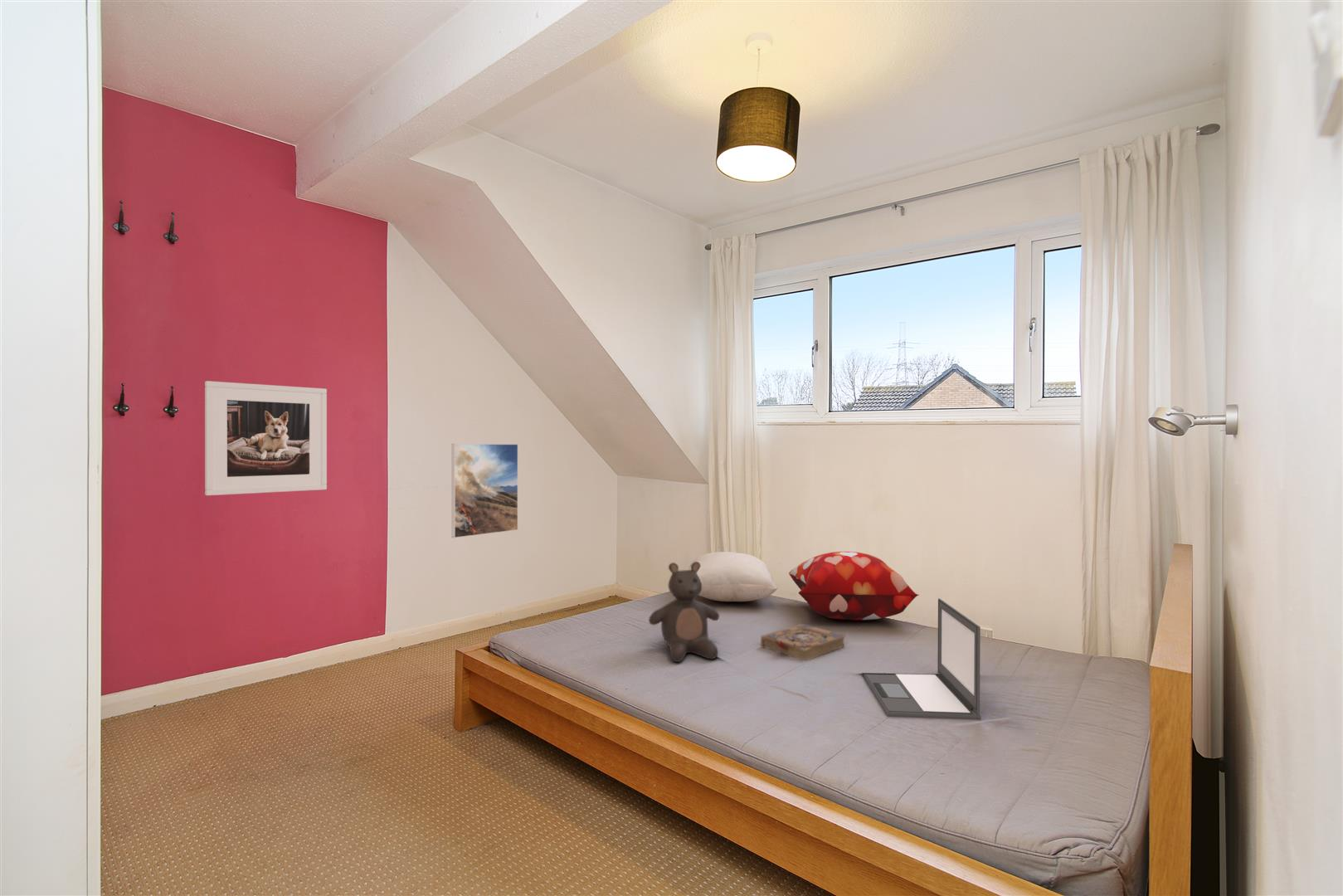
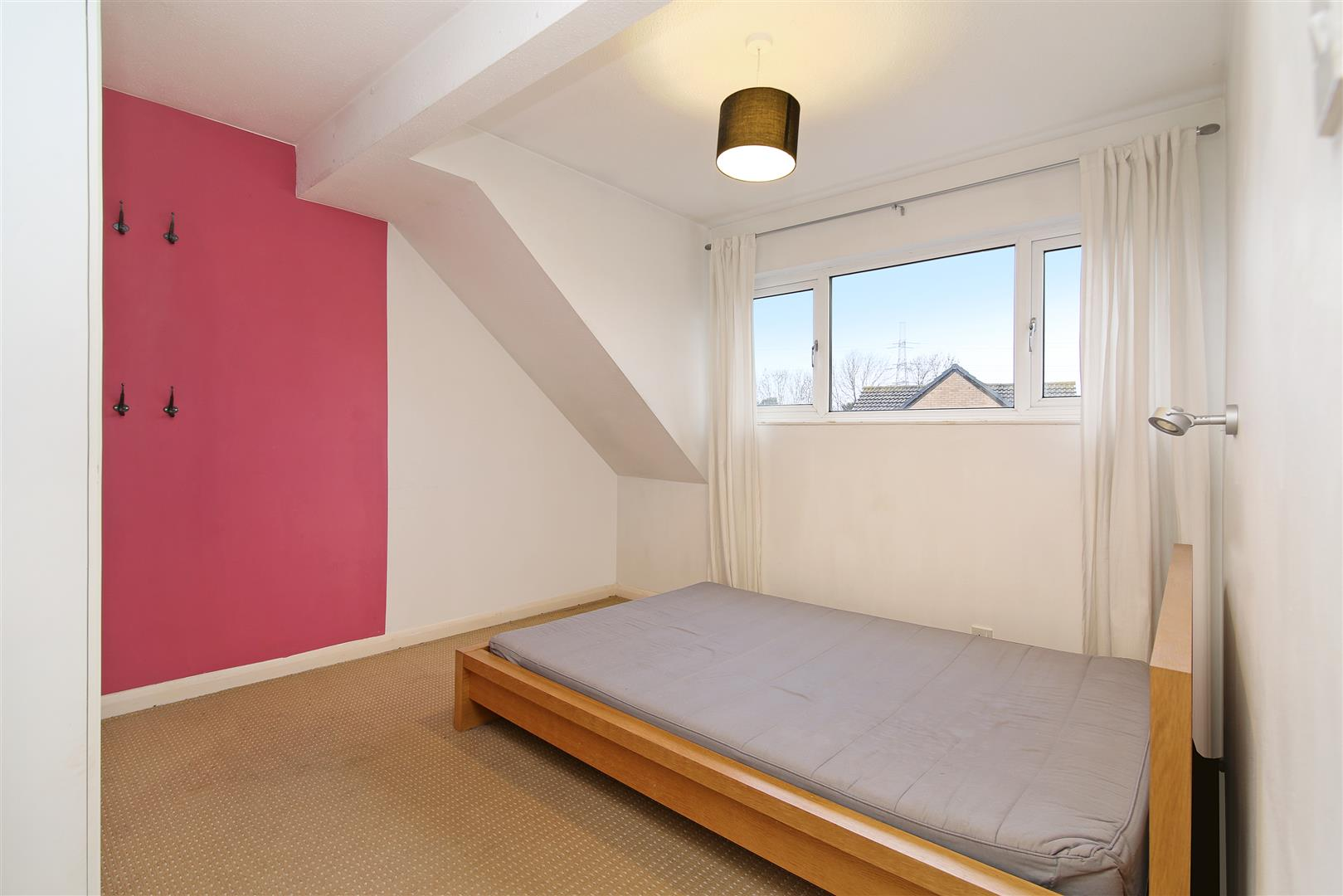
- decorative pillow [788,551,920,621]
- pillow [689,551,778,602]
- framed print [450,443,519,539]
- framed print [204,380,328,496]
- book [760,623,847,661]
- teddy bear [648,562,720,663]
- laptop [861,597,982,720]
